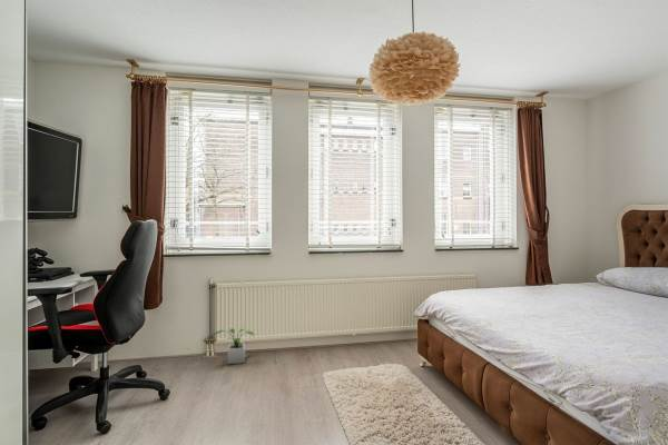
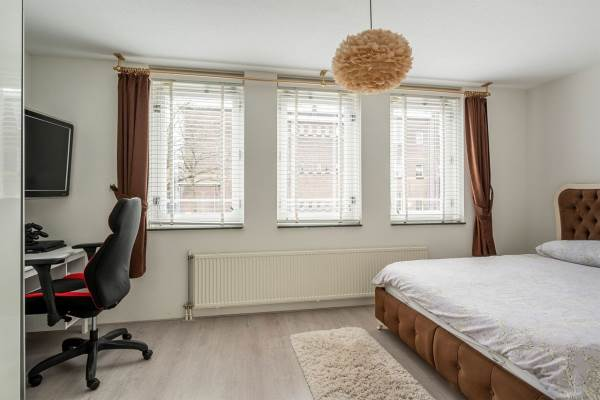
- potted plant [212,328,255,365]
